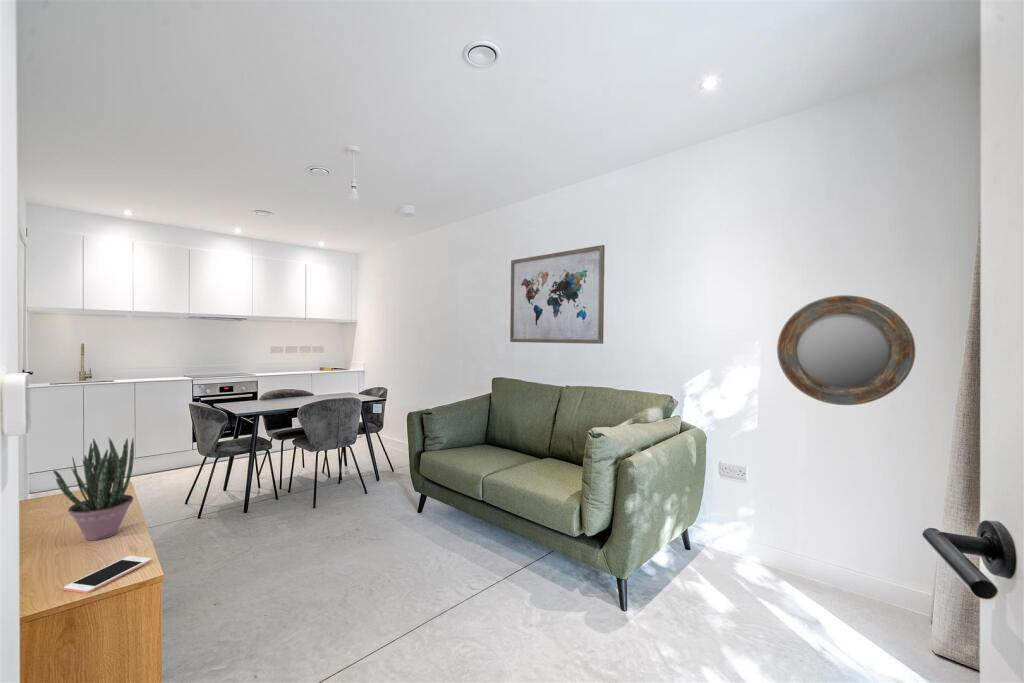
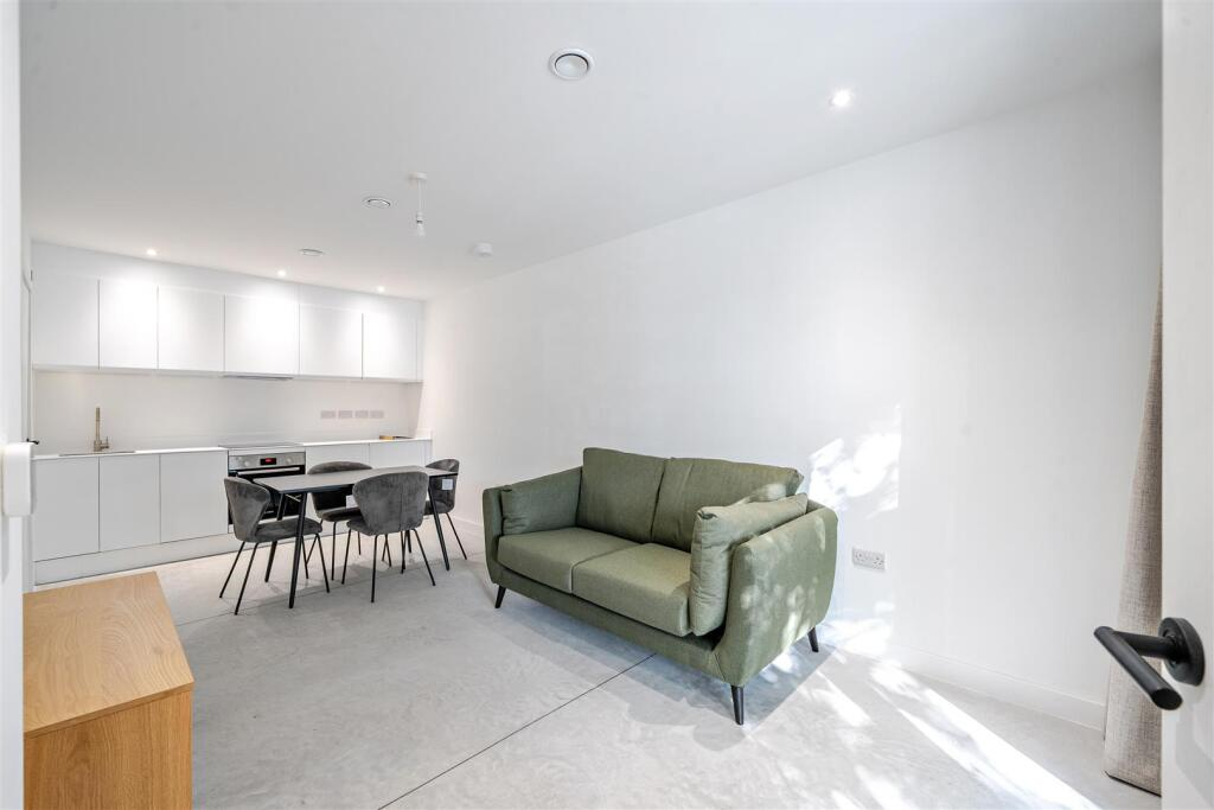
- potted plant [52,435,135,542]
- home mirror [776,294,916,406]
- cell phone [63,555,153,594]
- wall art [509,244,606,345]
